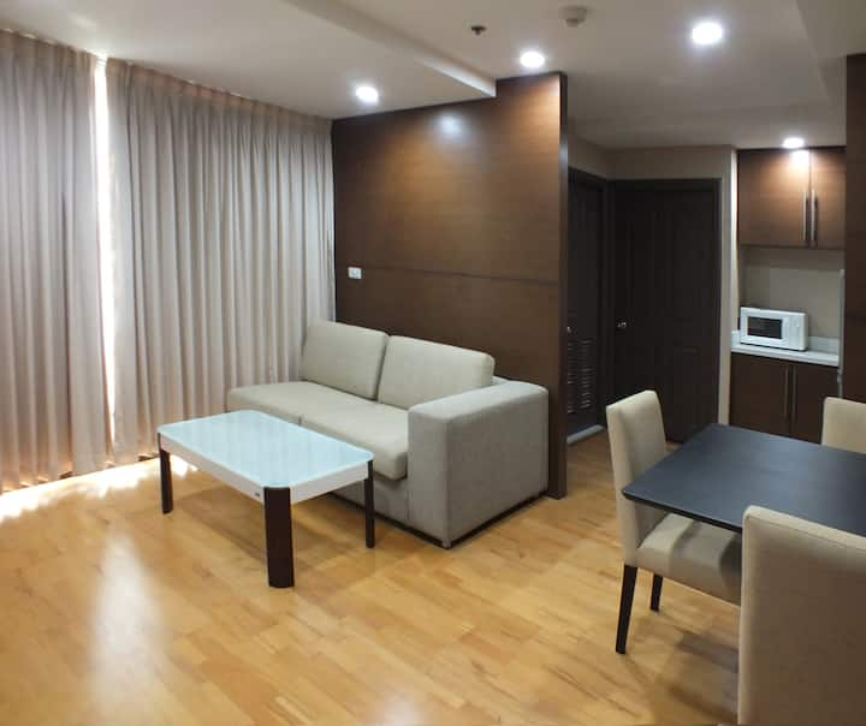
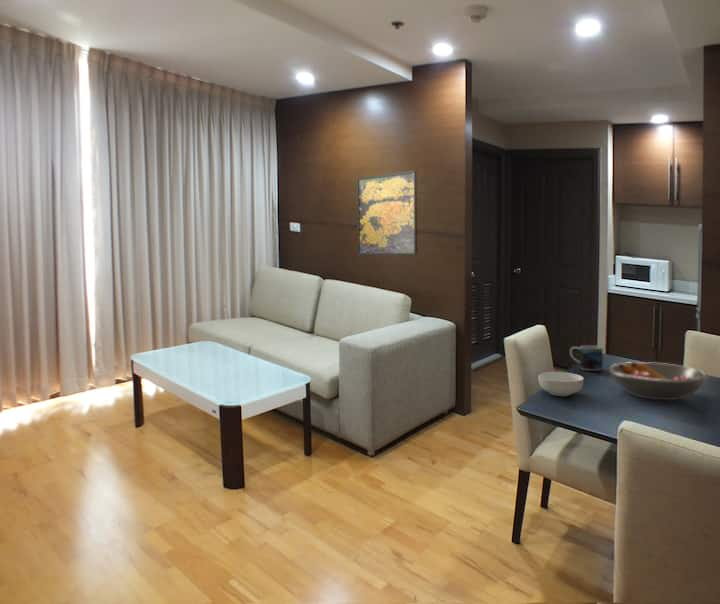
+ fruit bowl [607,361,709,401]
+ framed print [356,170,418,256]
+ cereal bowl [537,371,585,397]
+ mug [569,344,604,372]
